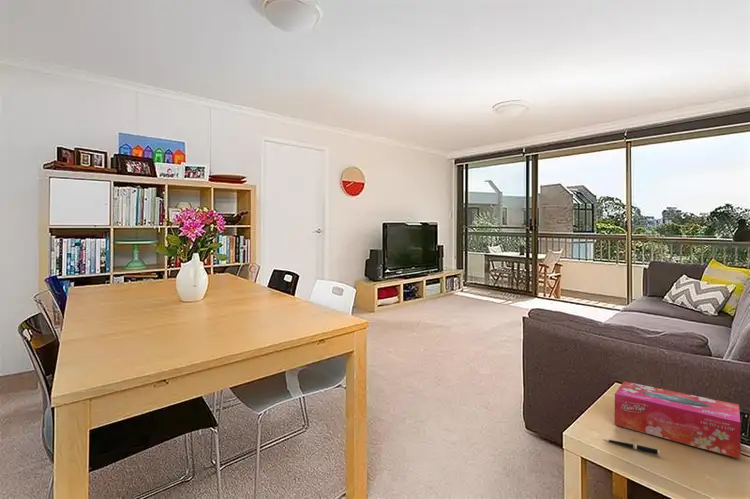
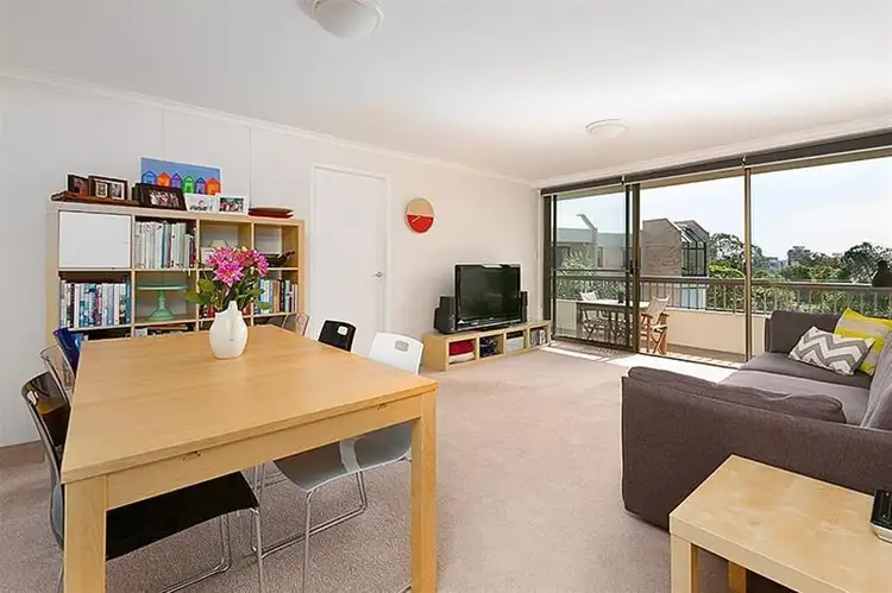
- tissue box [614,381,741,460]
- pen [601,438,661,456]
